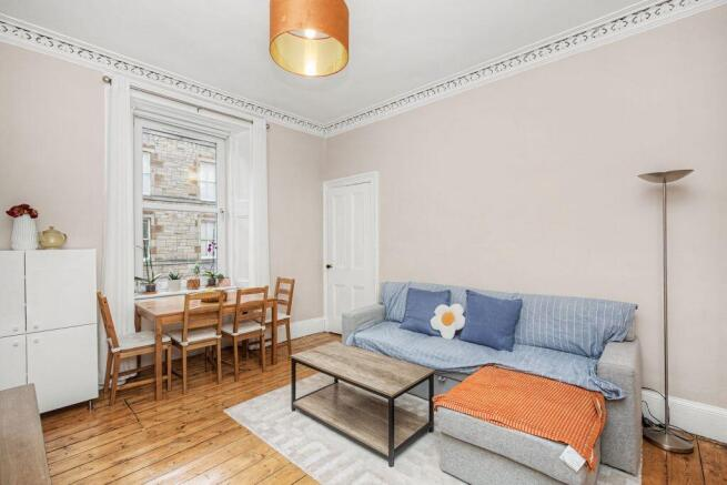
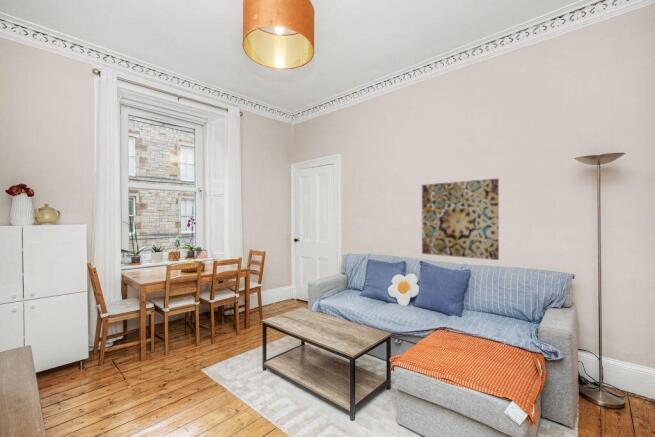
+ wall art [421,178,500,261]
